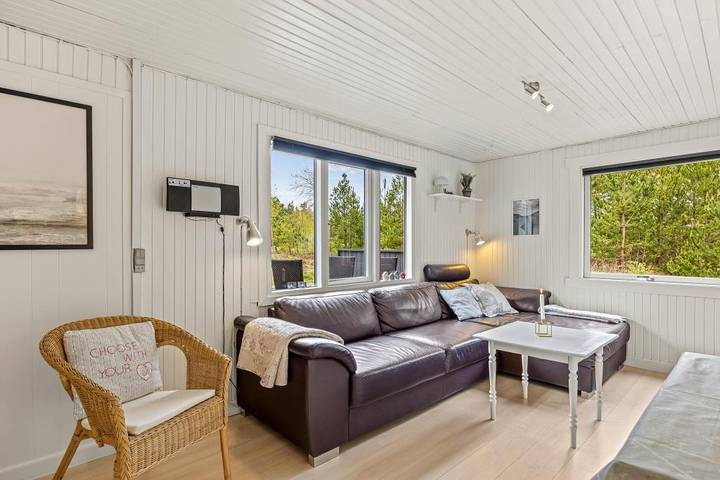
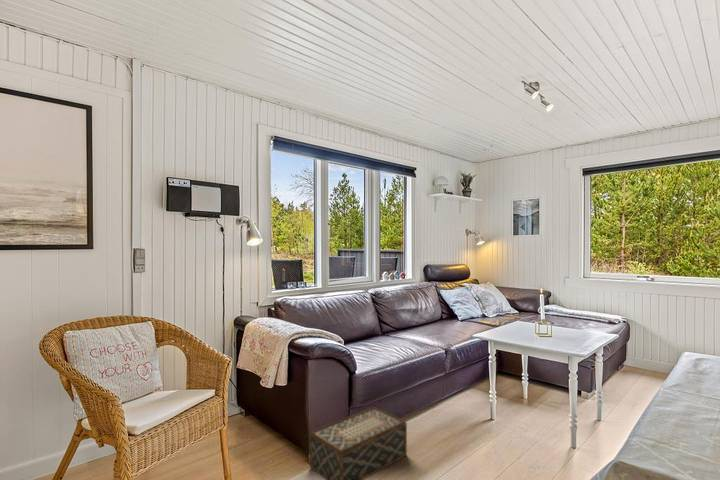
+ woven basket [308,406,408,480]
